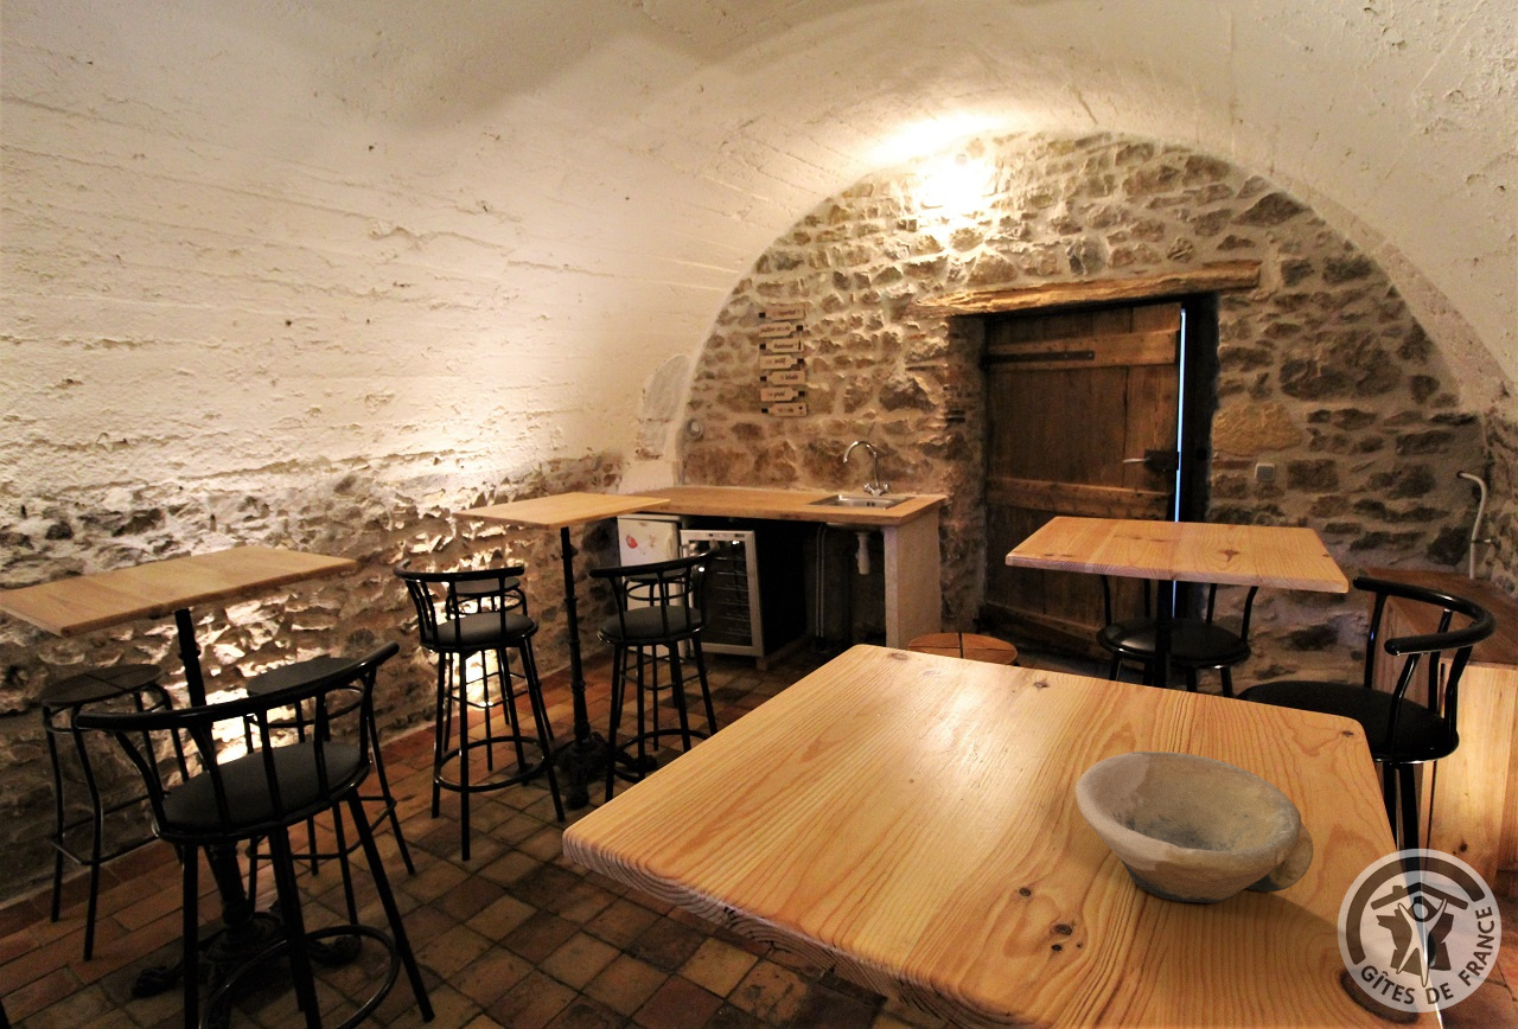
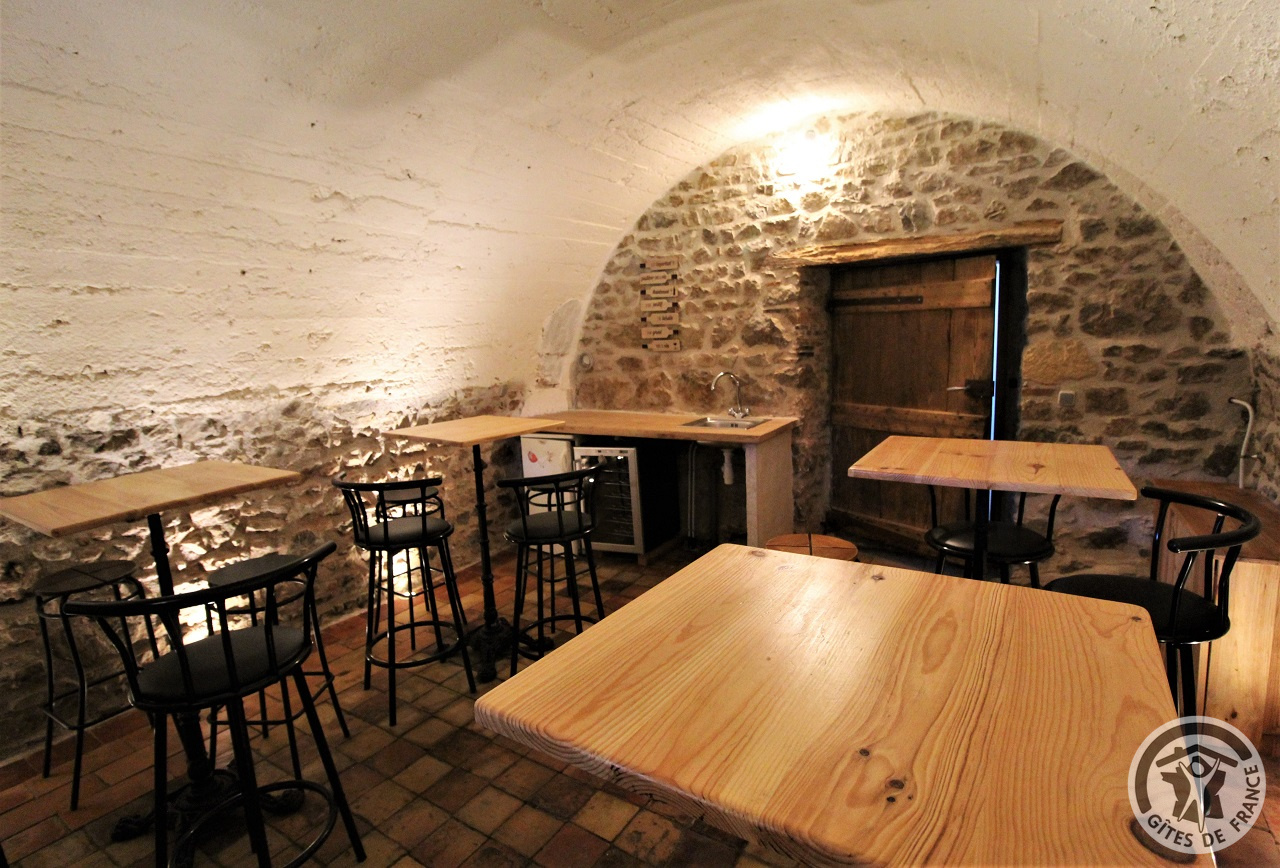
- bowl [1074,750,1315,905]
